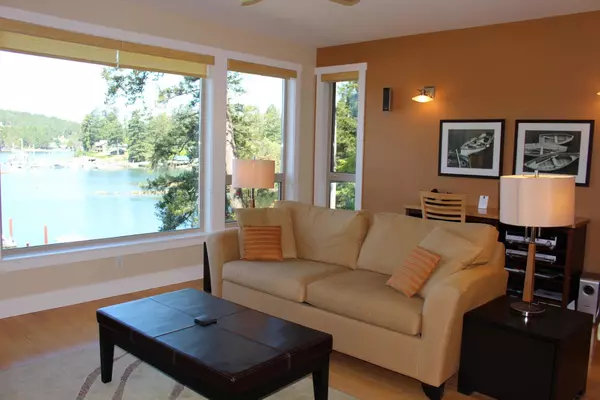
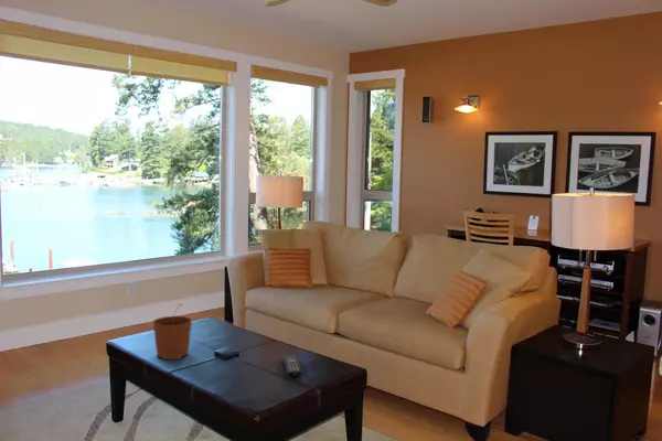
+ plant pot [152,302,193,361]
+ remote control [281,354,303,377]
